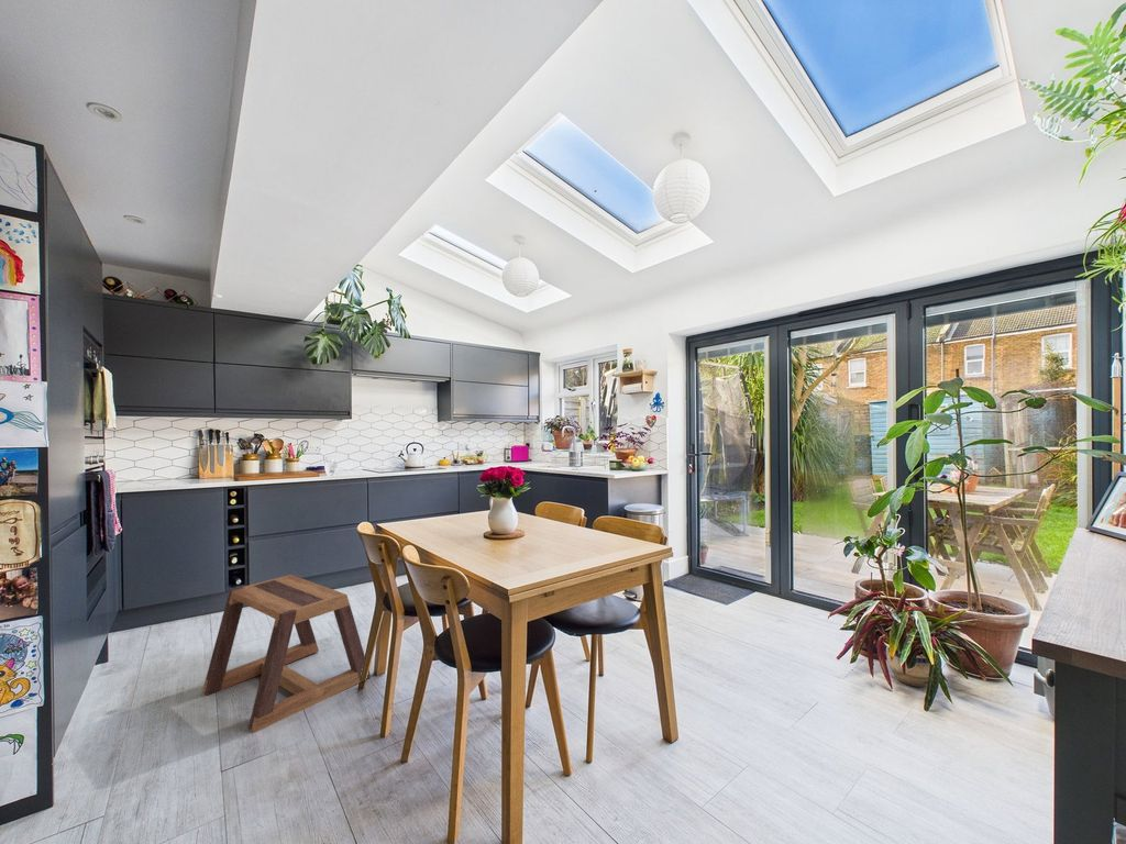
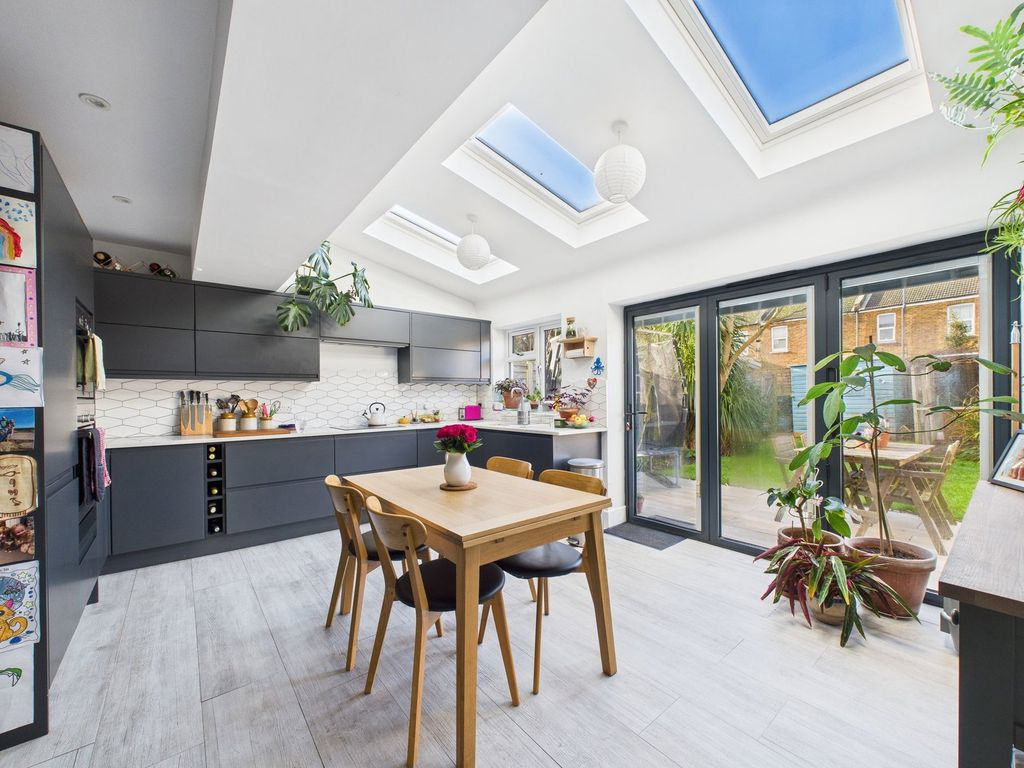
- stool [201,574,372,734]
